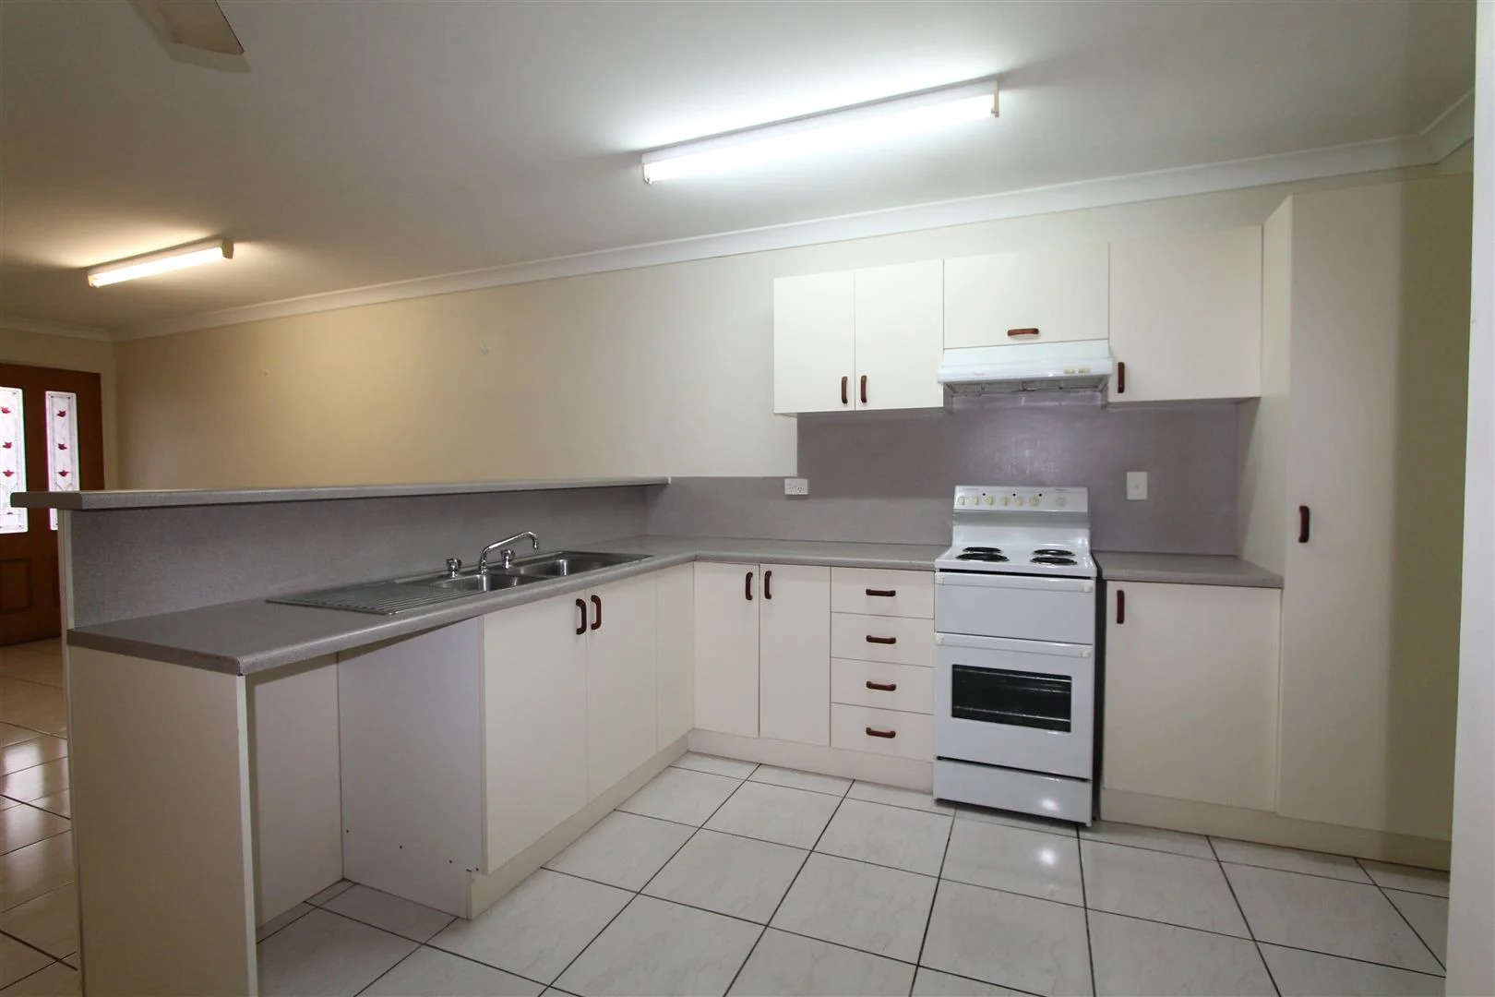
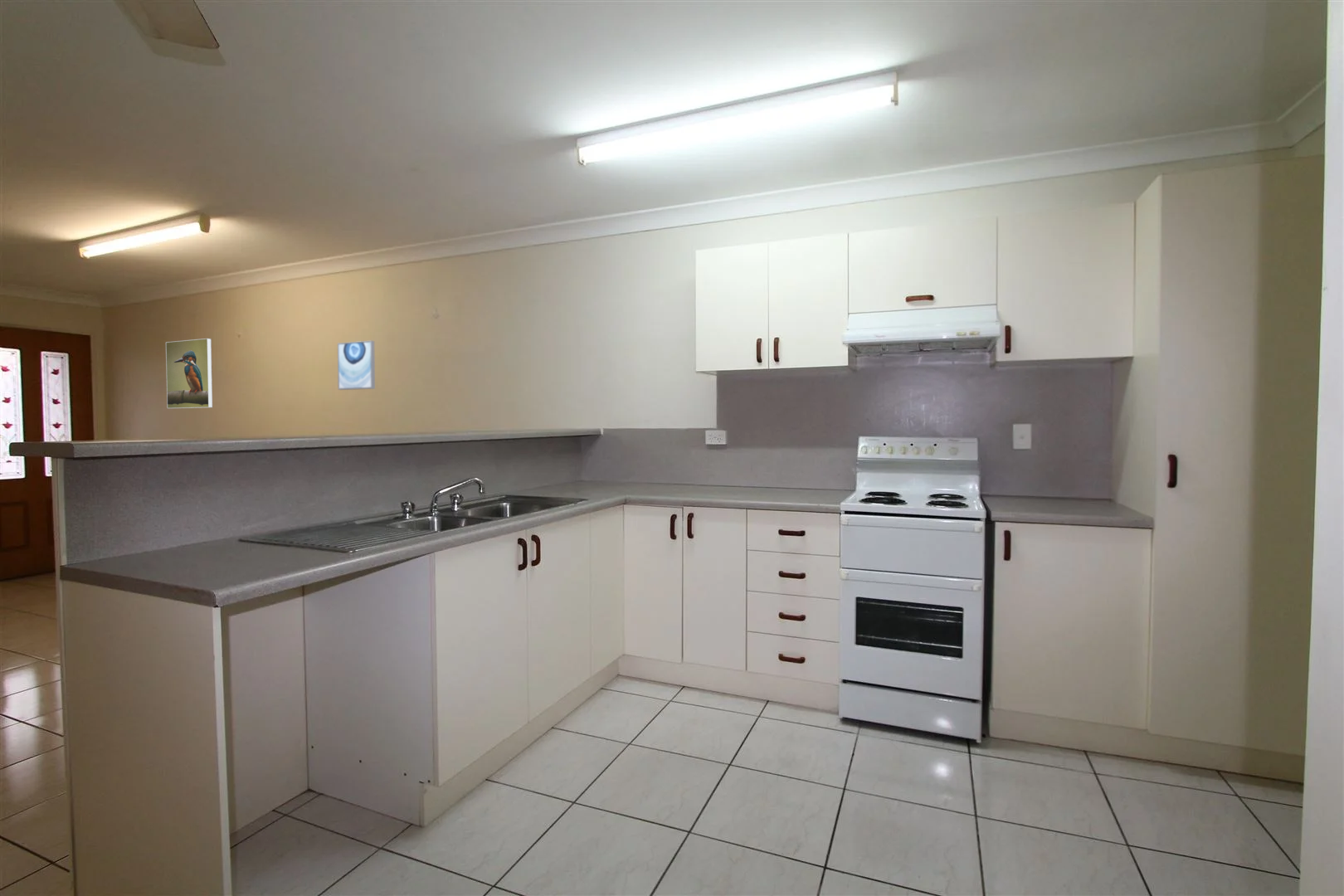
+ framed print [165,338,213,409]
+ wall art [337,340,376,391]
